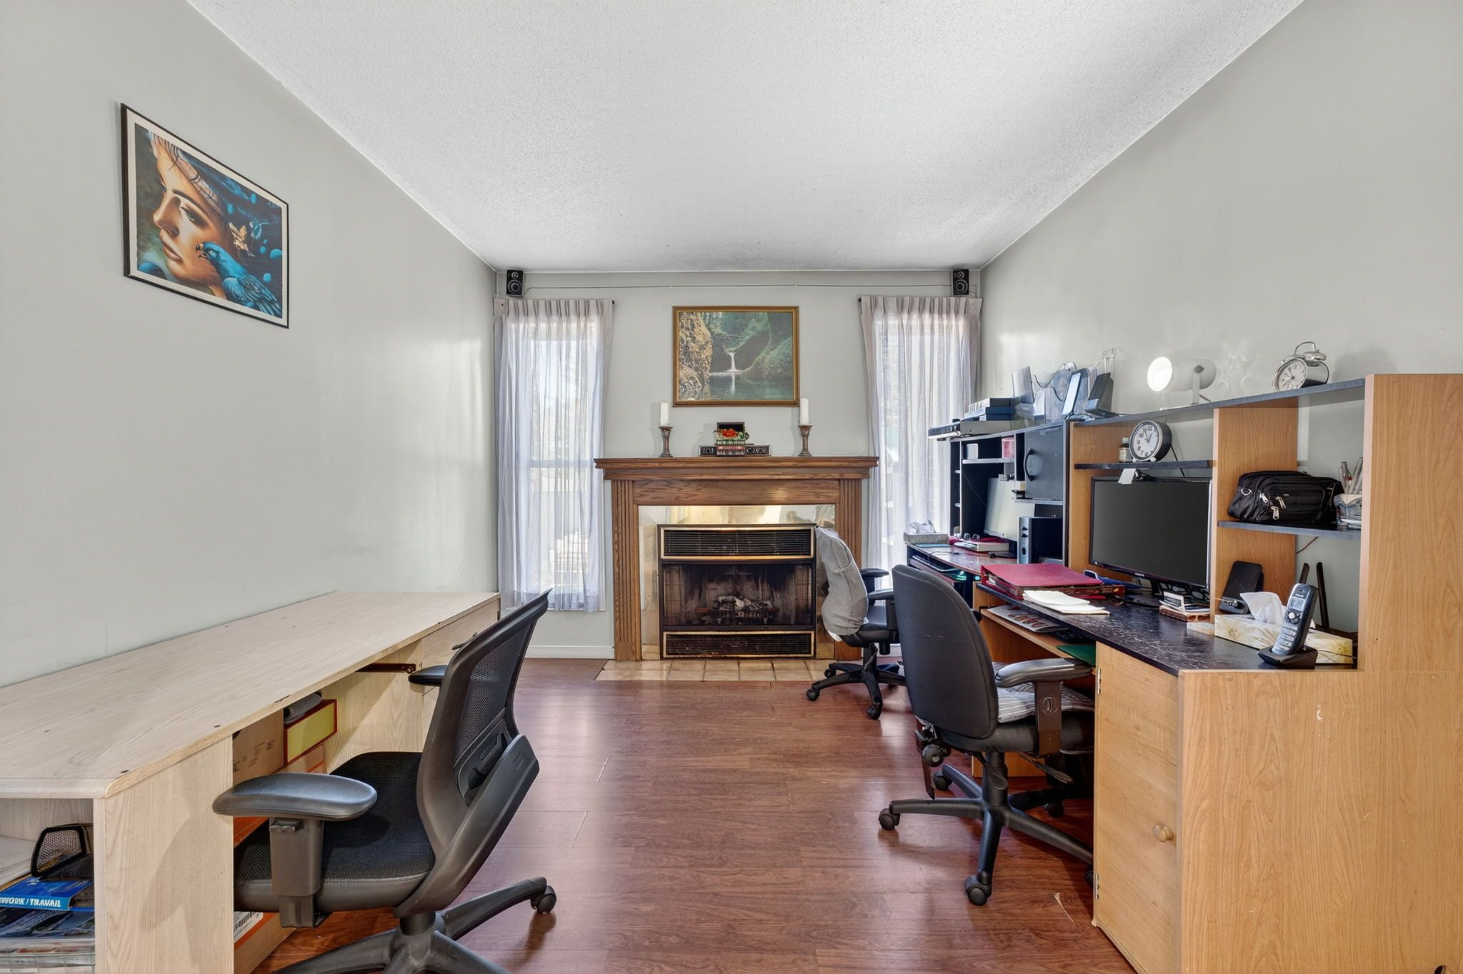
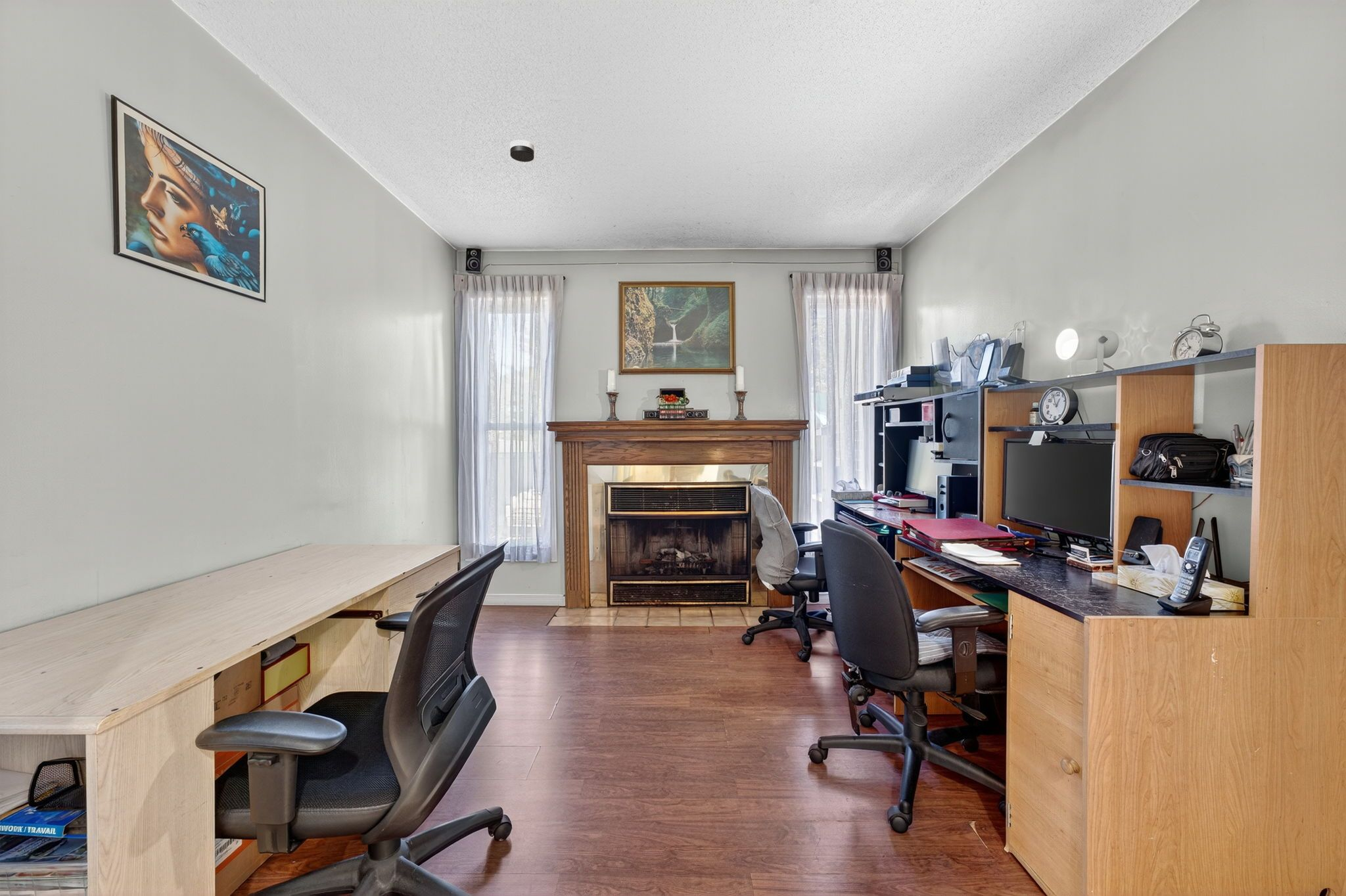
+ smoke detector [509,139,535,163]
